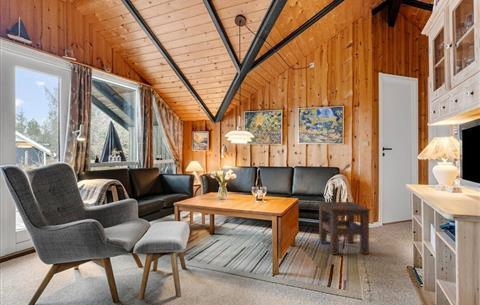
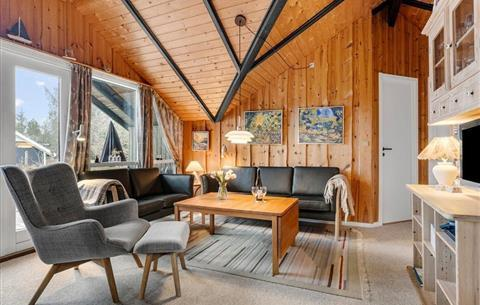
- side table [317,201,372,256]
